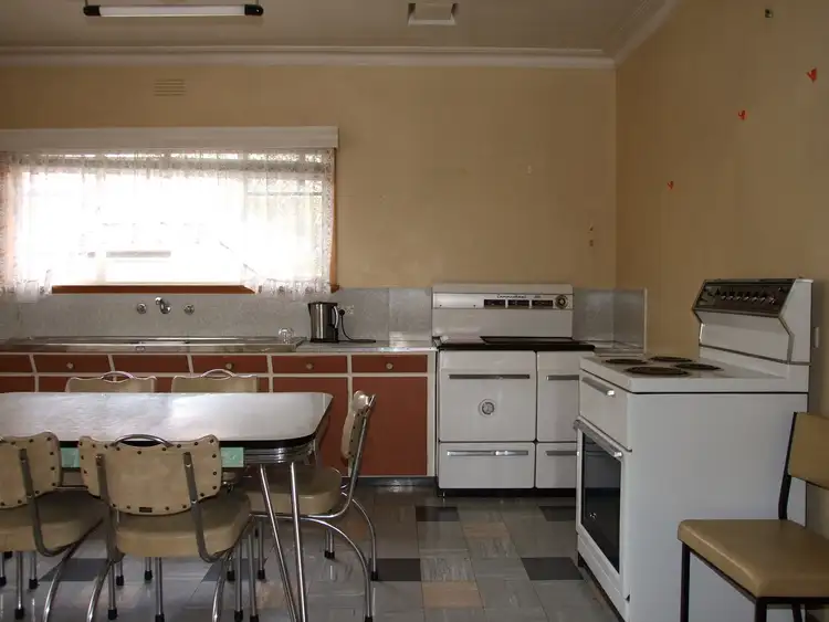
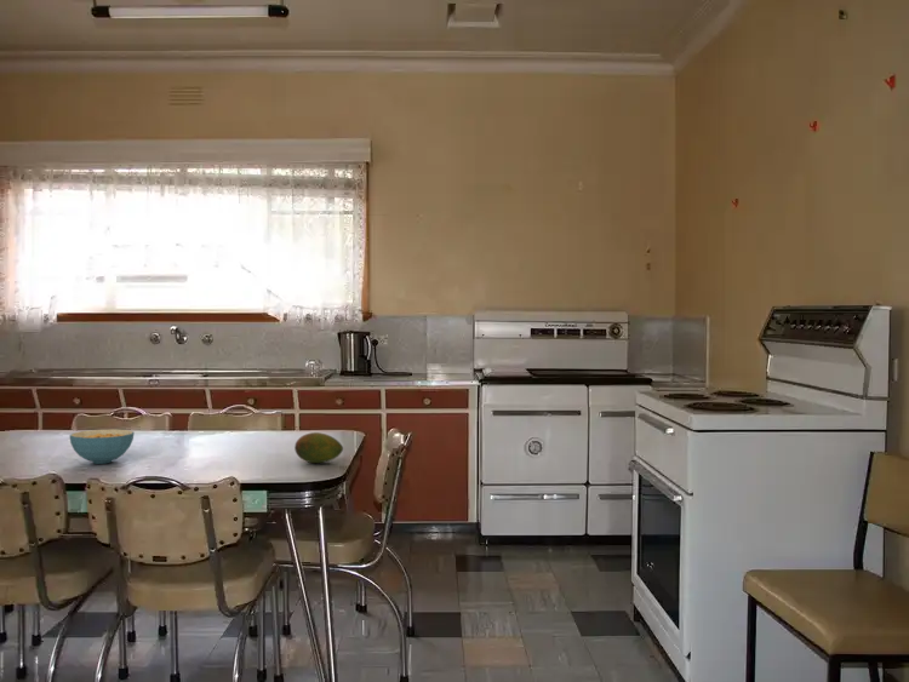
+ fruit [293,431,344,464]
+ cereal bowl [68,429,136,465]
